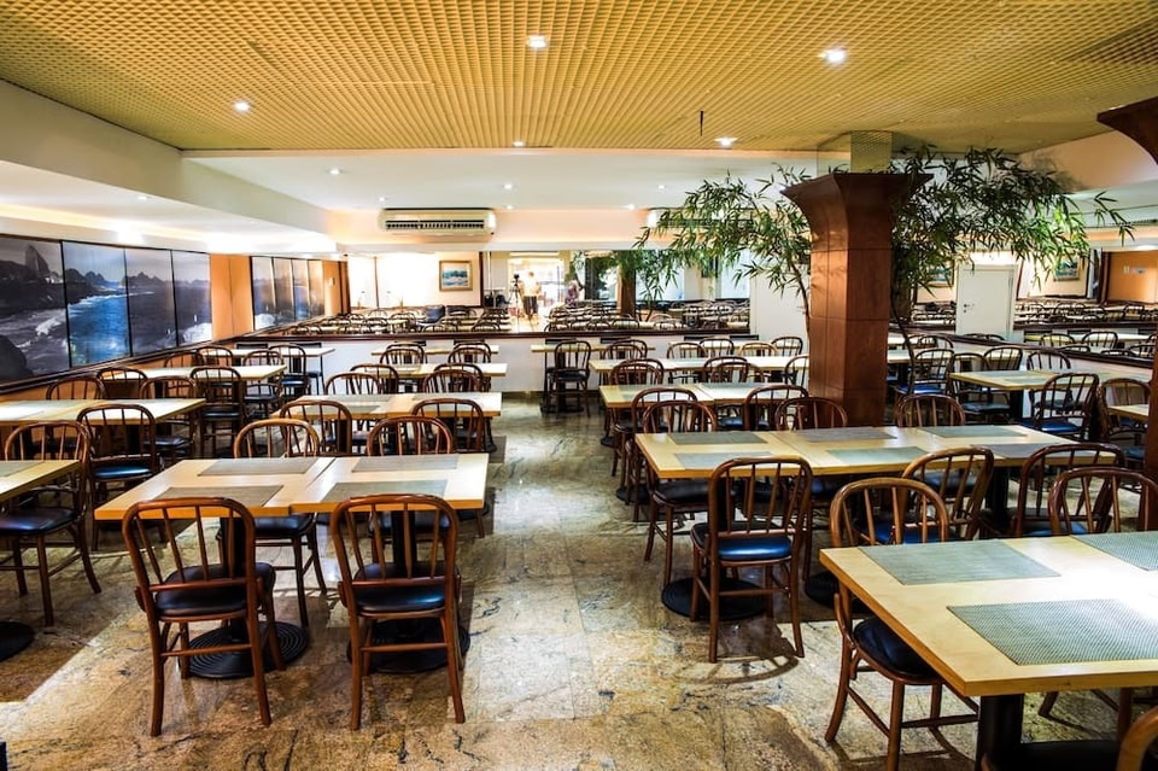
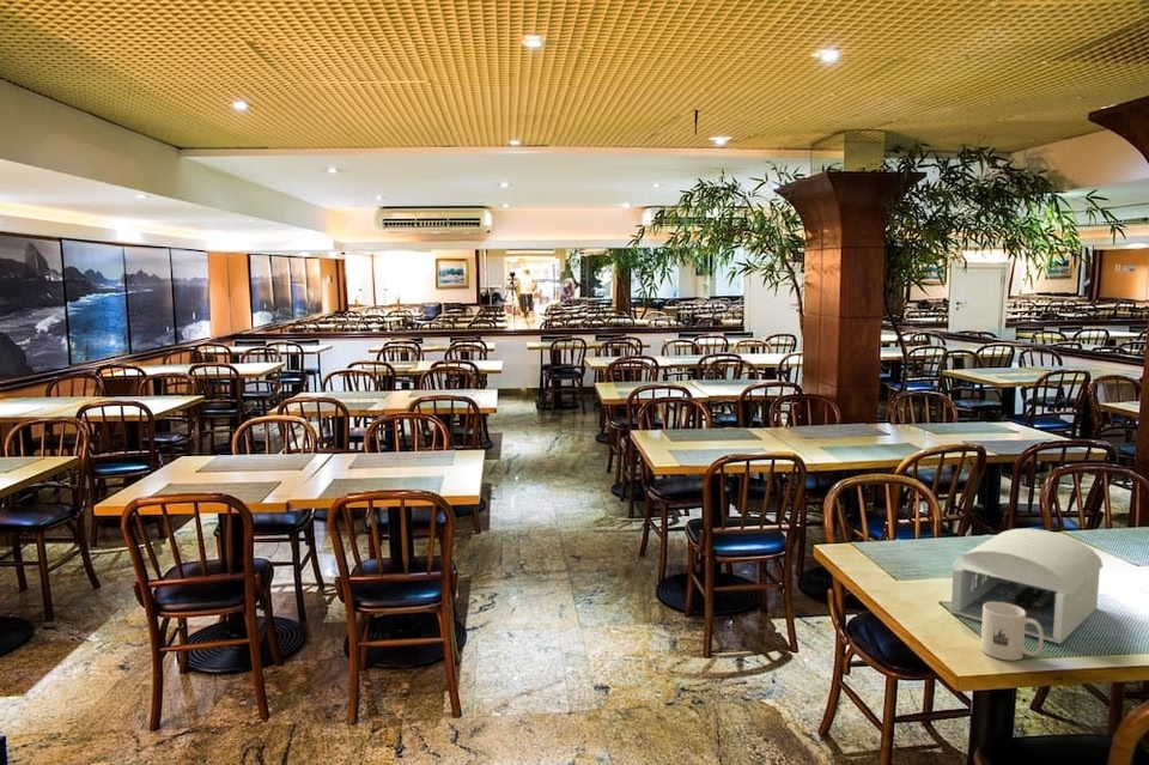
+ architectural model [950,528,1105,645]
+ mug [980,602,1045,662]
